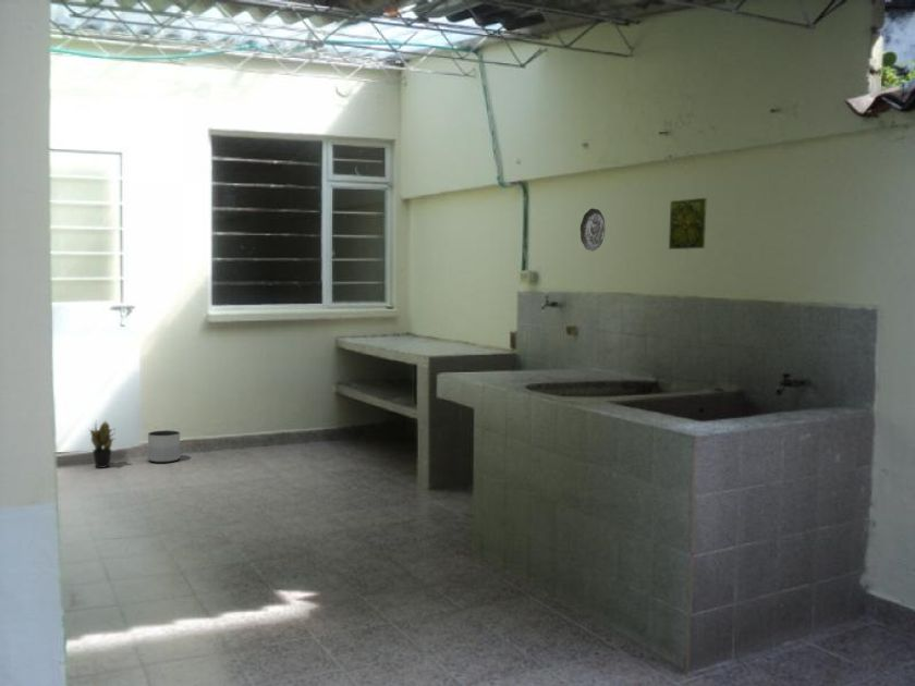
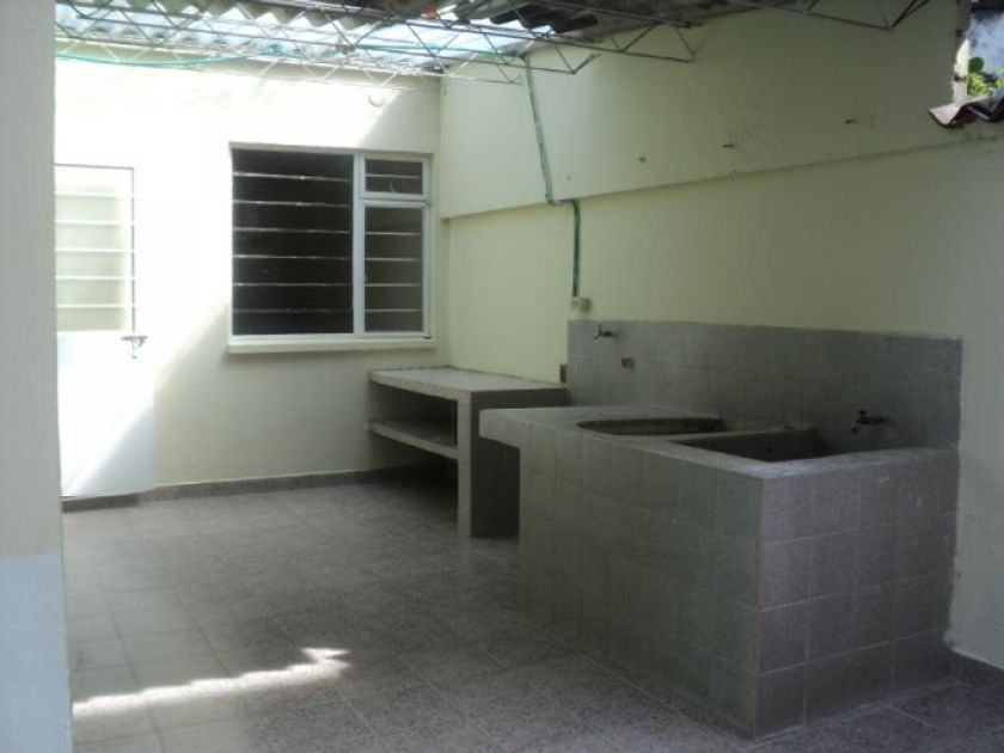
- decorative plate [580,207,606,253]
- planter [147,429,181,464]
- decorative tile [668,197,708,250]
- potted plant [89,419,117,469]
